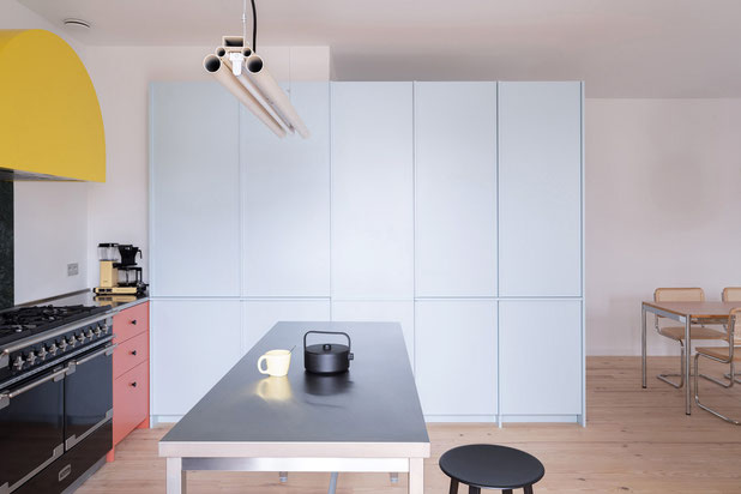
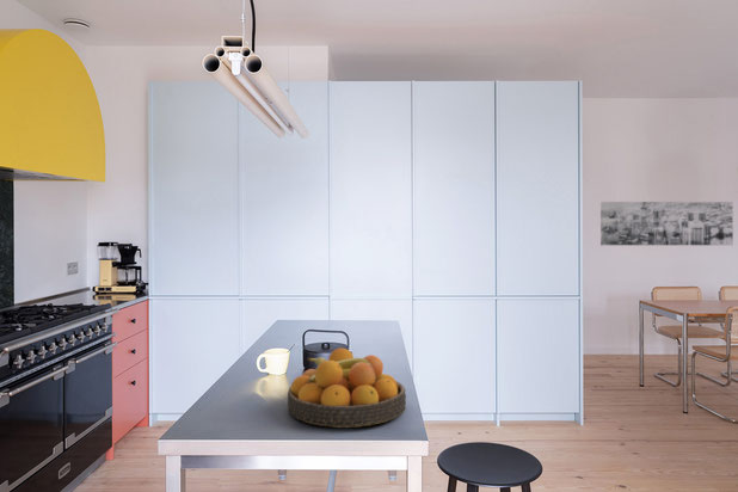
+ fruit bowl [287,348,407,429]
+ wall art [599,201,734,246]
